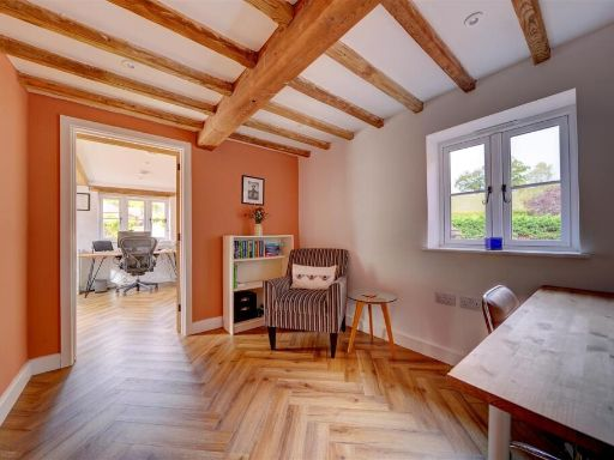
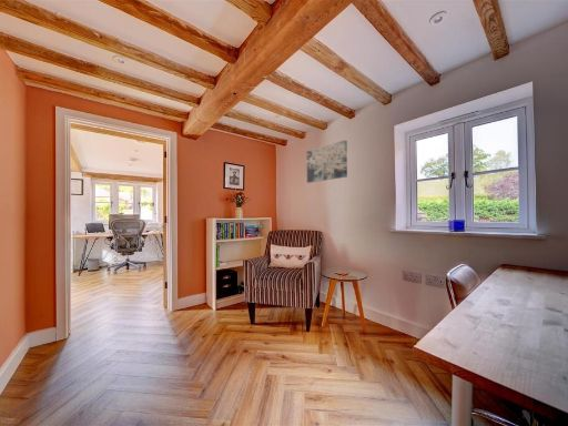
+ wall art [306,140,348,184]
